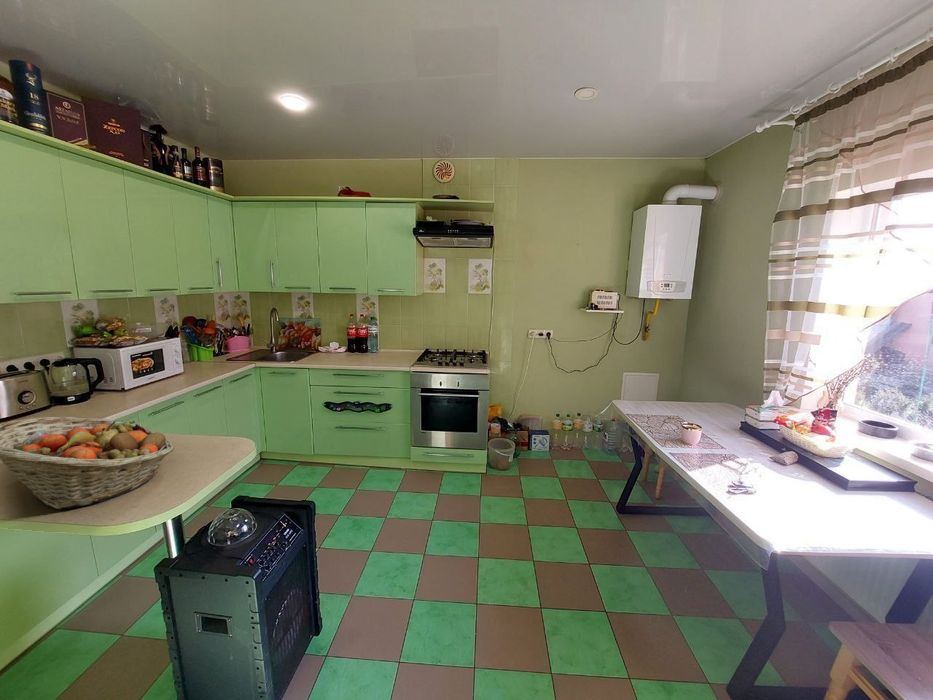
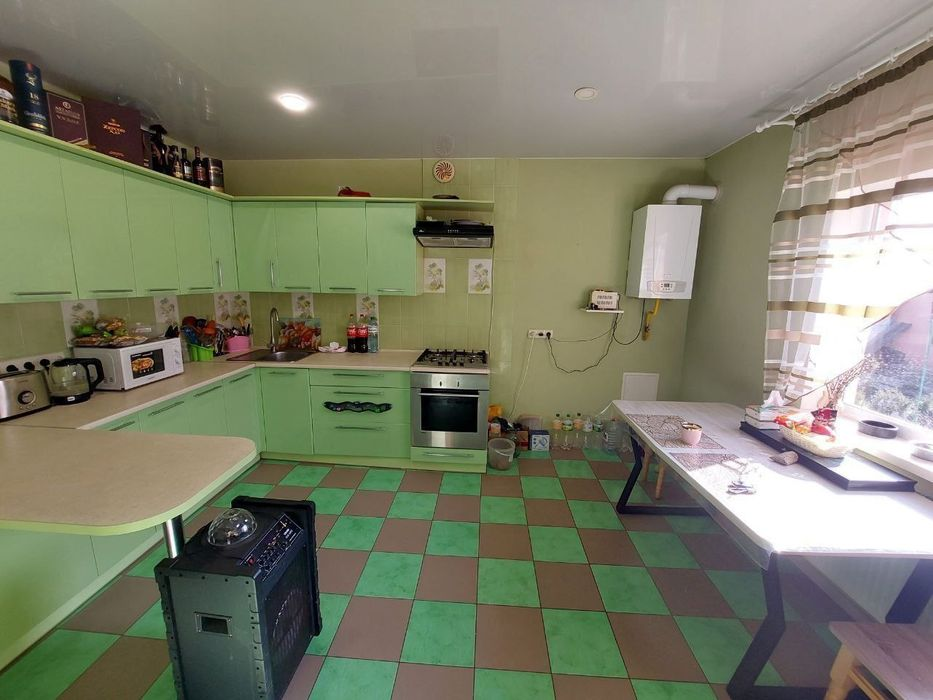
- fruit basket [0,416,175,510]
